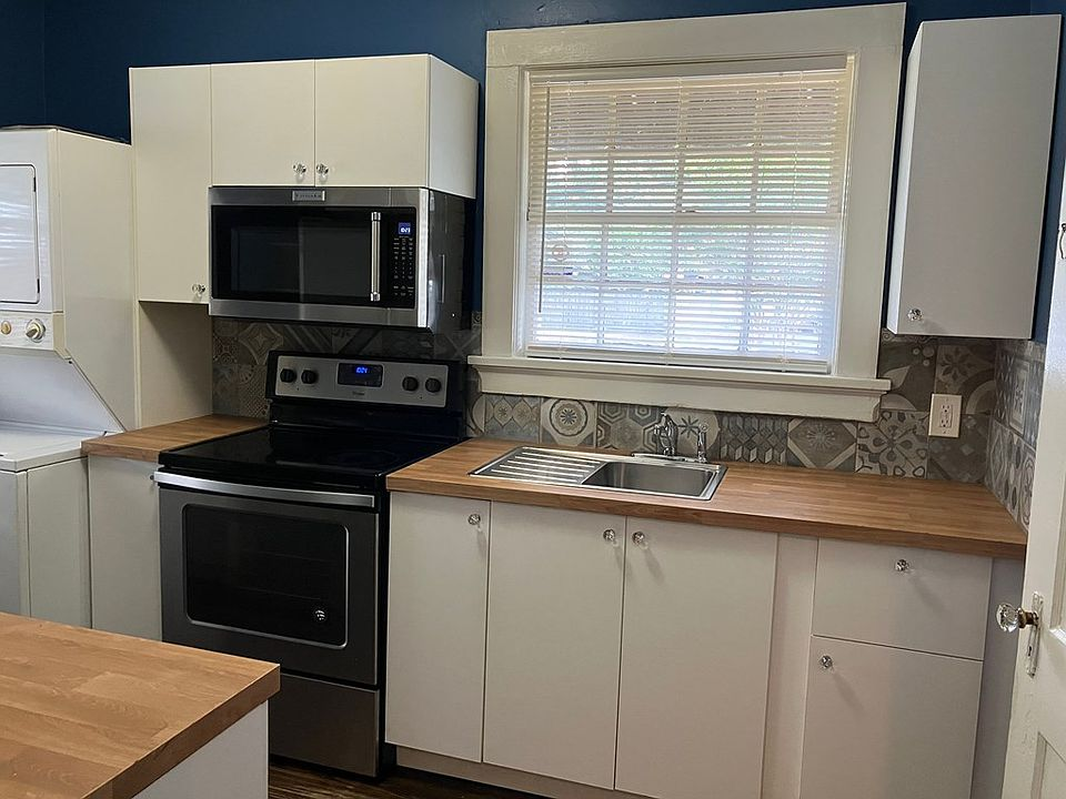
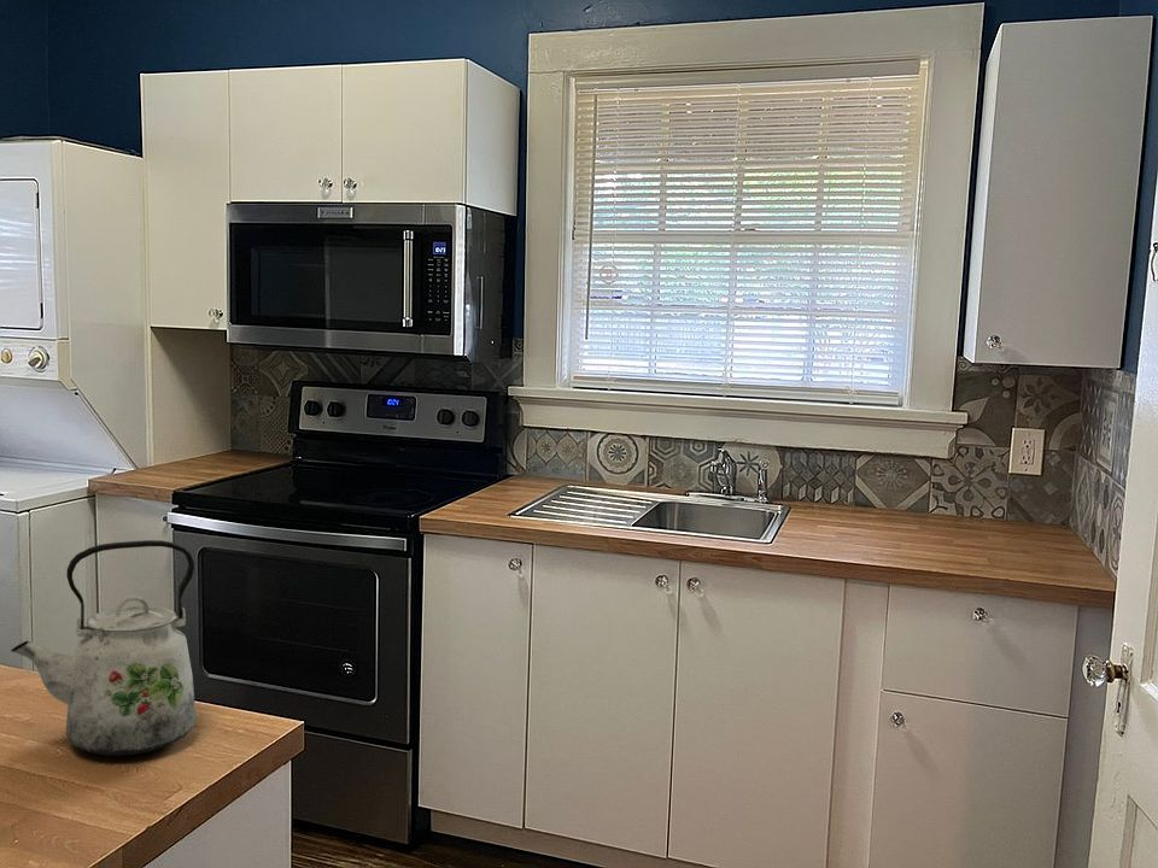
+ kettle [10,539,197,757]
